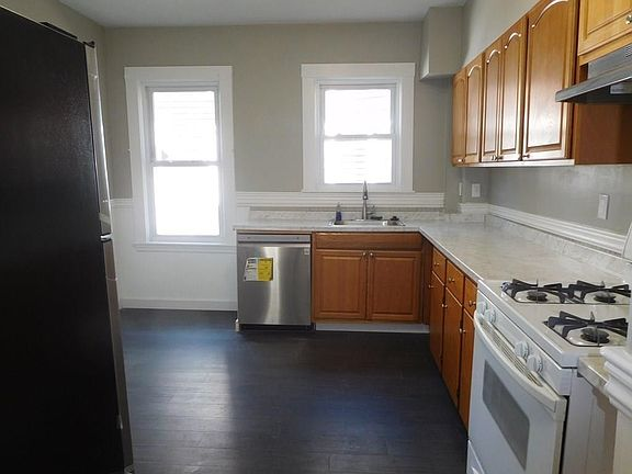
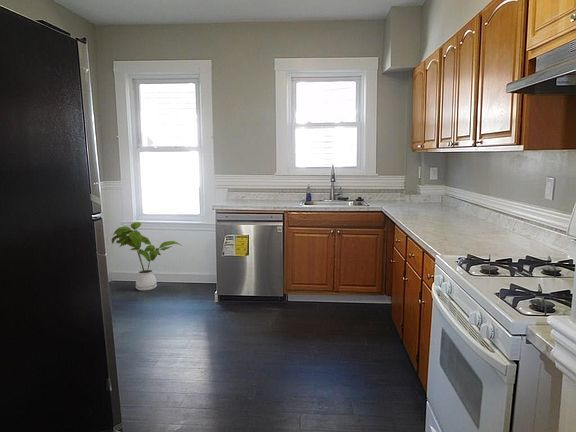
+ house plant [111,221,183,292]
